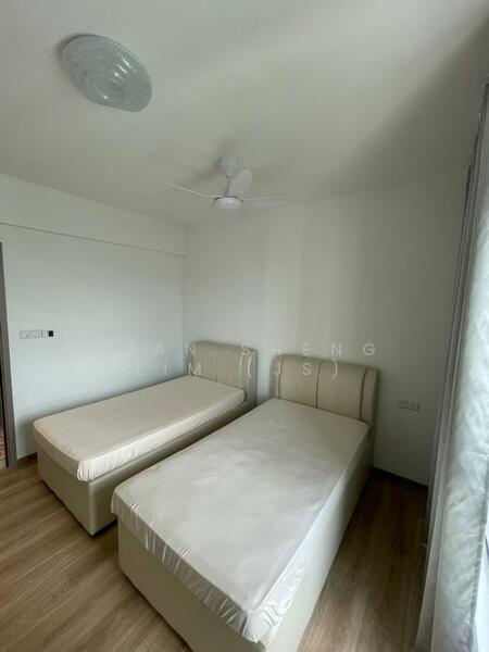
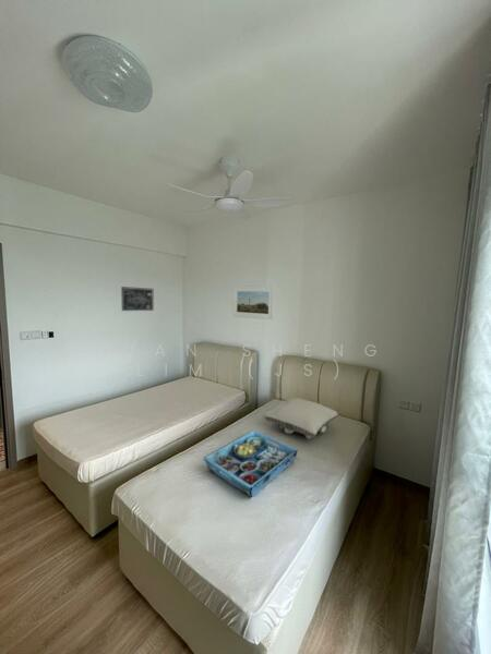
+ serving tray [202,429,298,498]
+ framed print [231,284,276,320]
+ pillow [263,397,339,440]
+ wall art [120,286,155,312]
